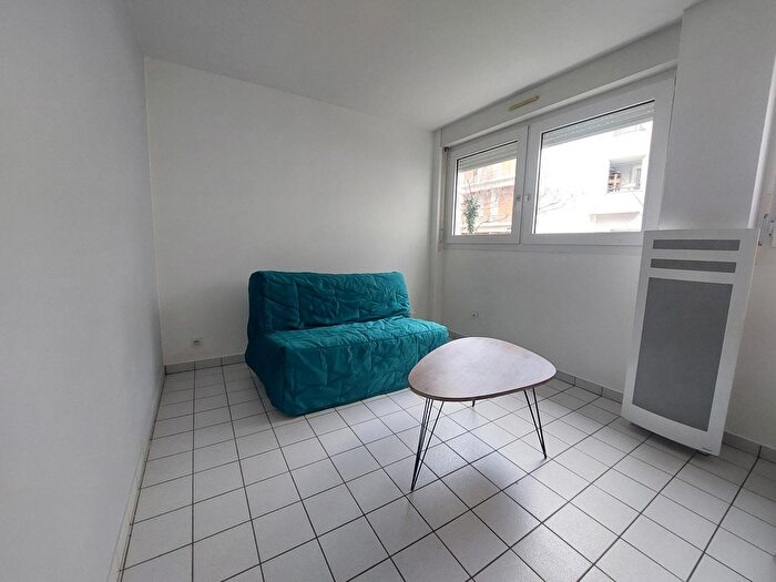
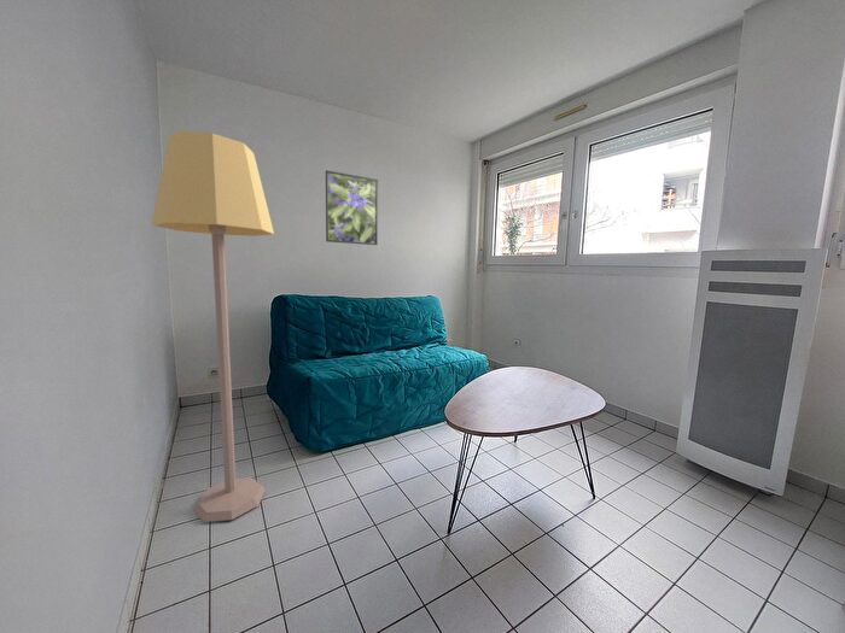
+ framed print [325,169,379,246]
+ lamp [151,130,275,523]
